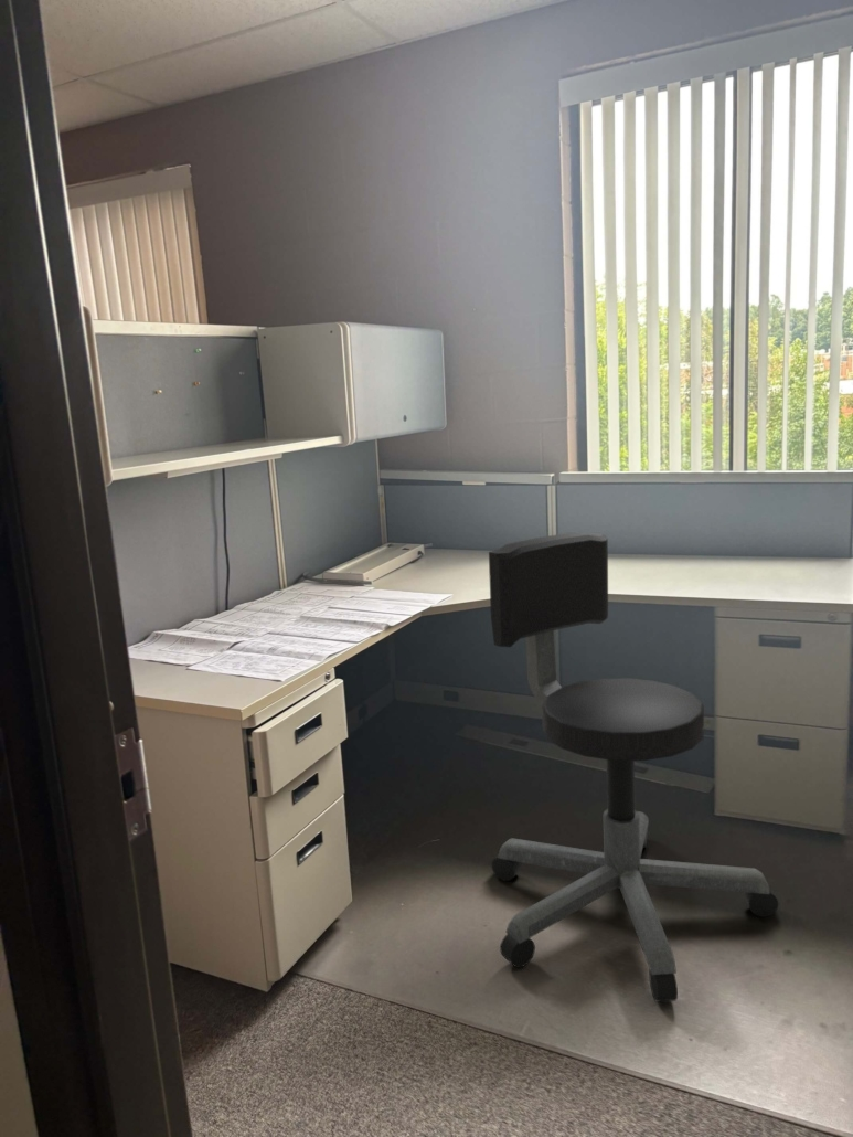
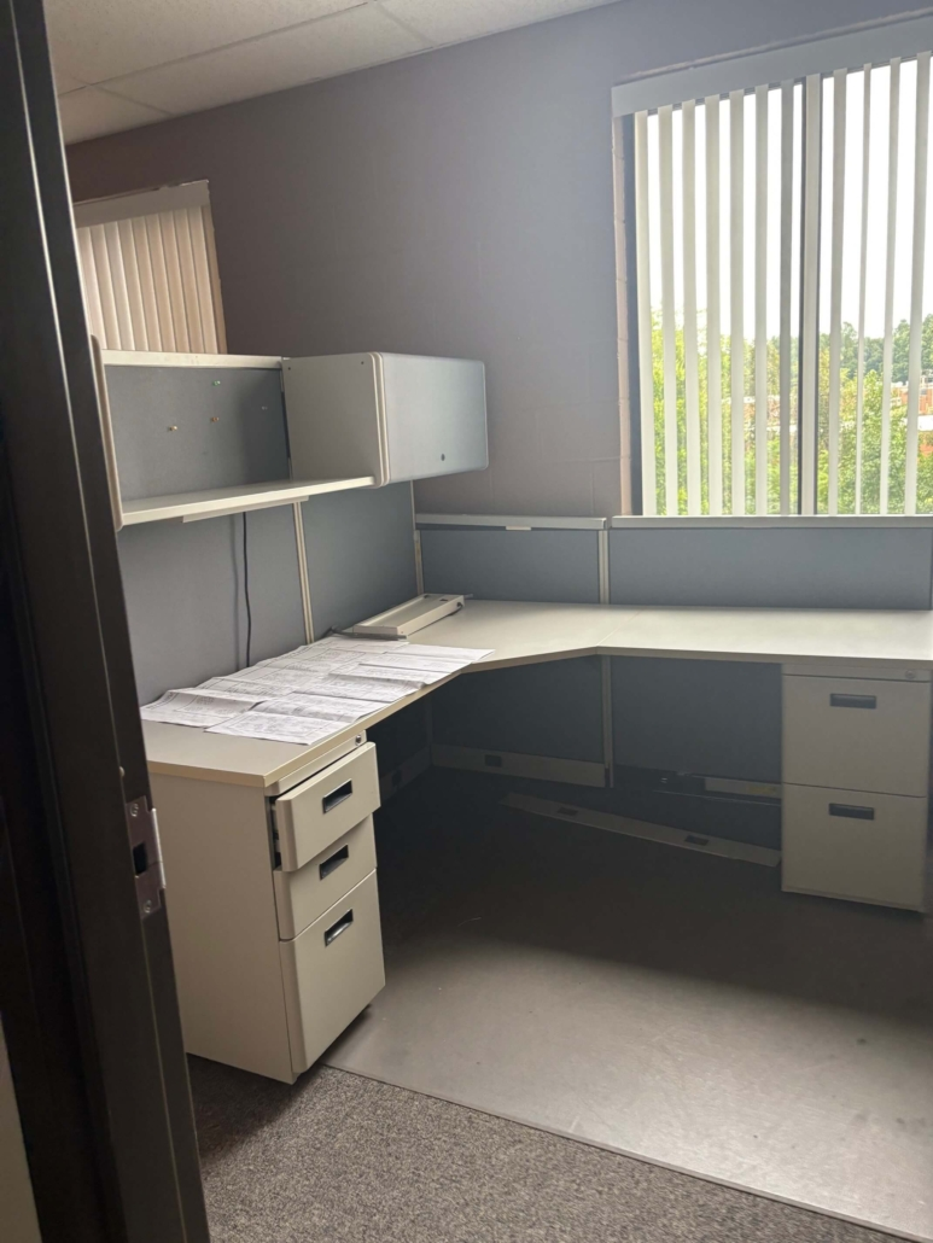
- office chair [488,531,779,1003]
